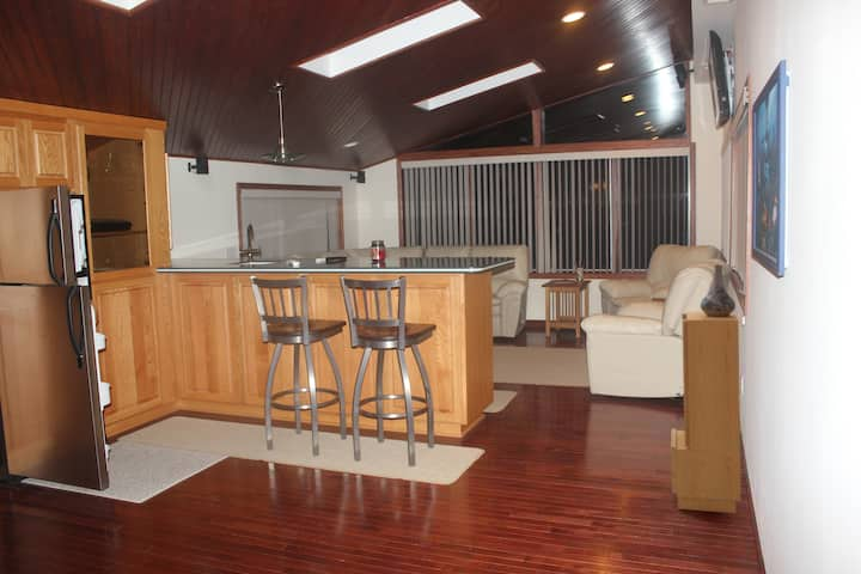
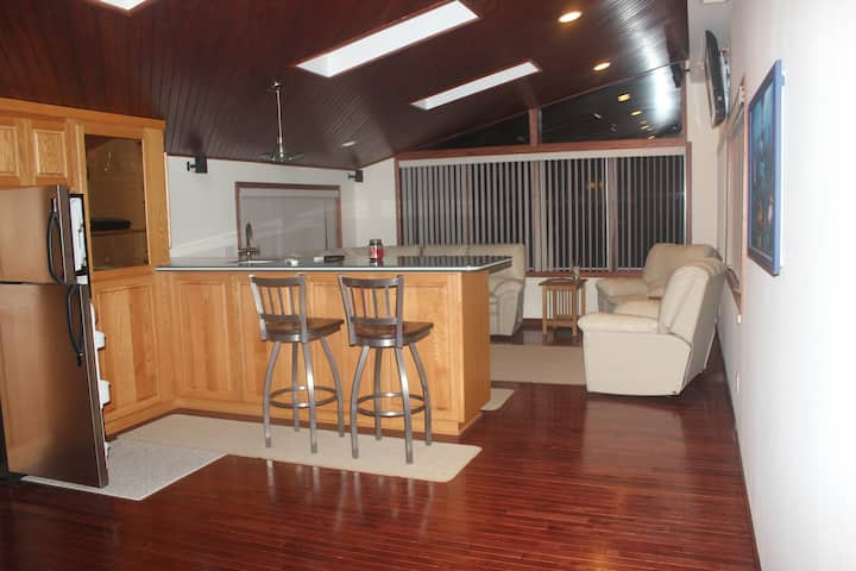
- decorative vase [700,263,737,316]
- storage cabinet [670,311,743,514]
